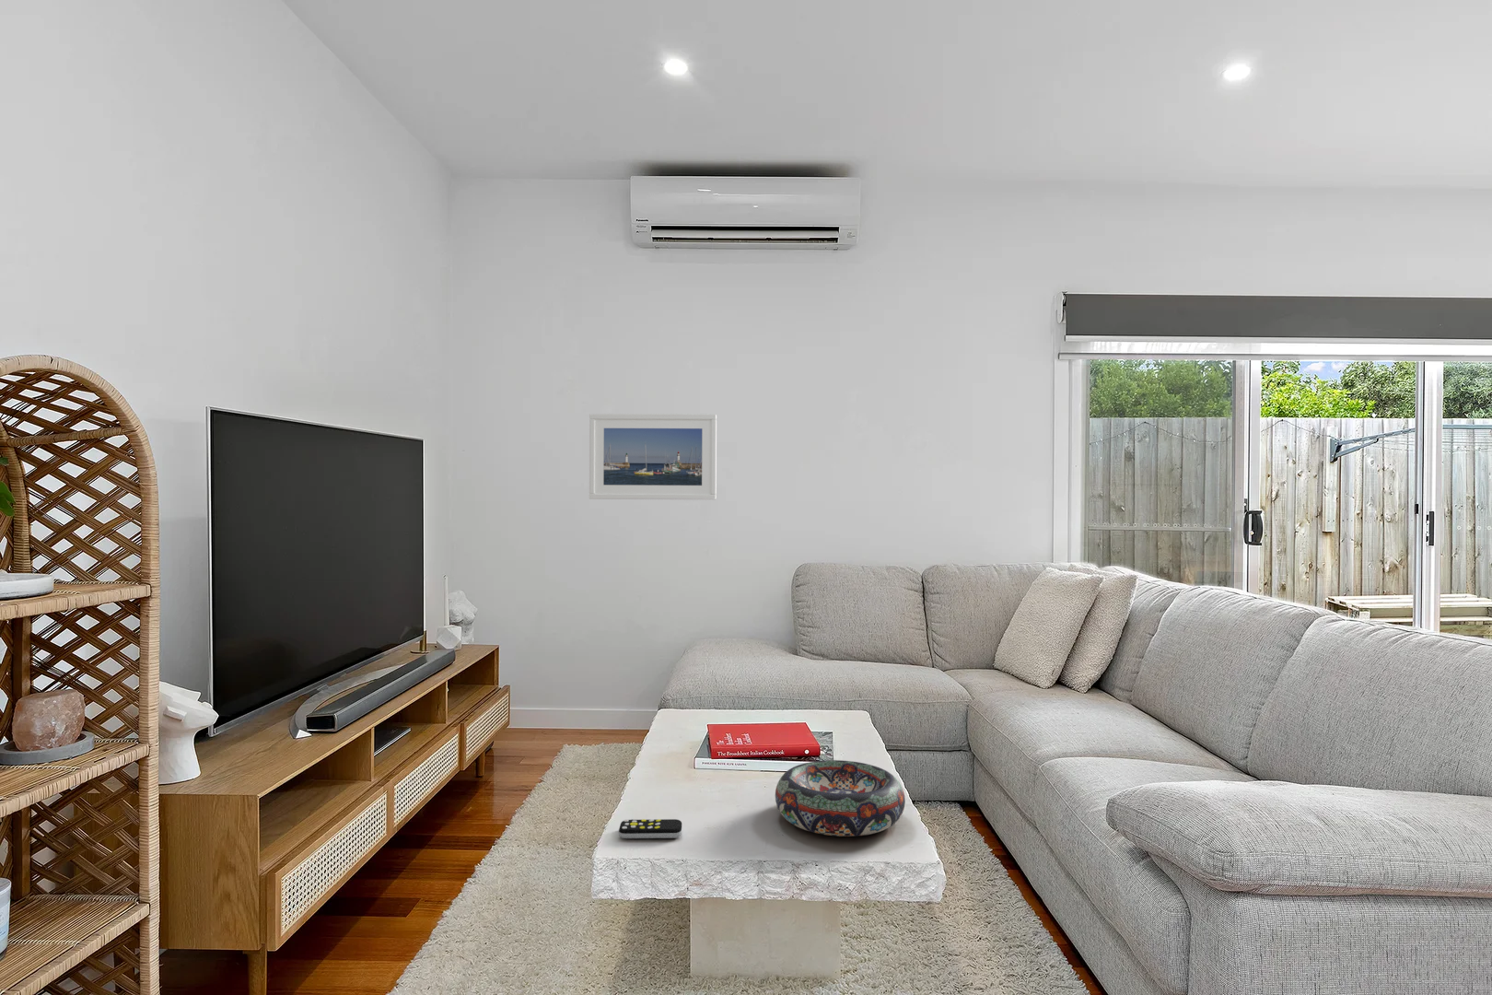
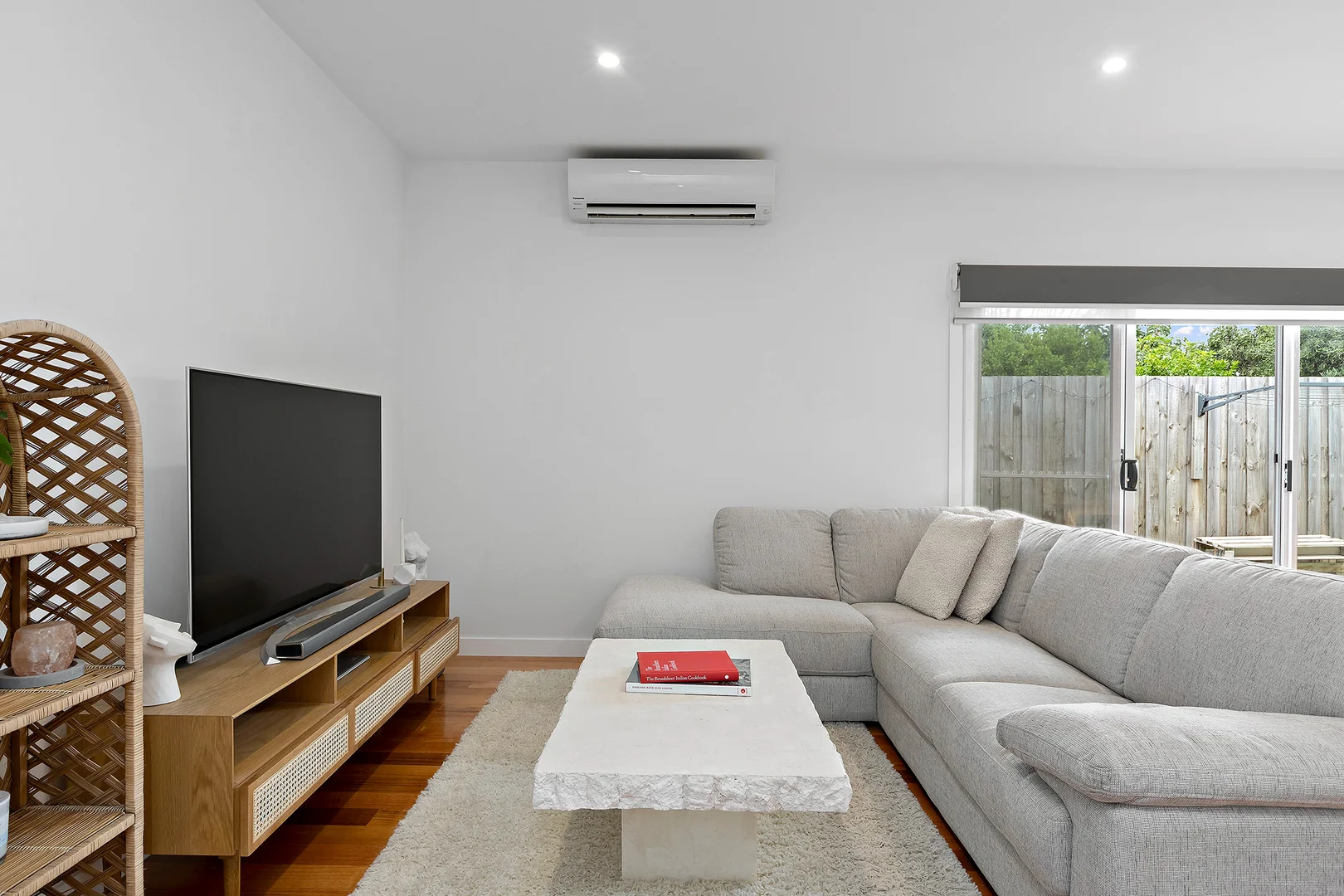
- remote control [618,818,683,840]
- decorative bowl [775,760,906,837]
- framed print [588,413,717,500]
